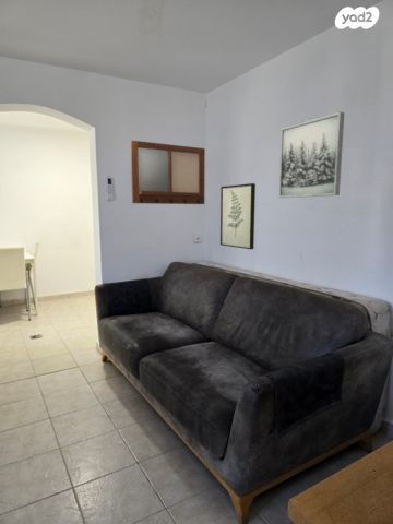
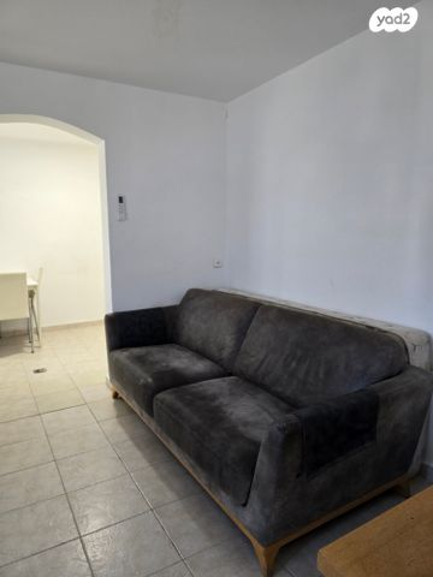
- wall art [277,110,345,199]
- writing board [130,140,206,205]
- wall art [219,182,257,250]
